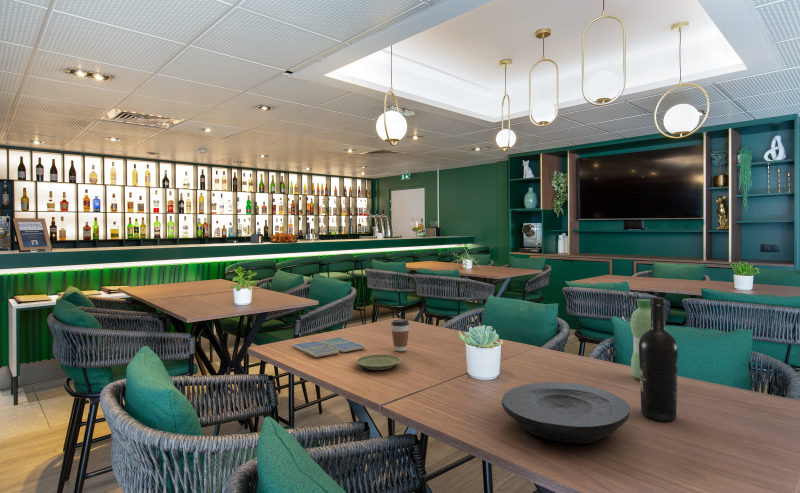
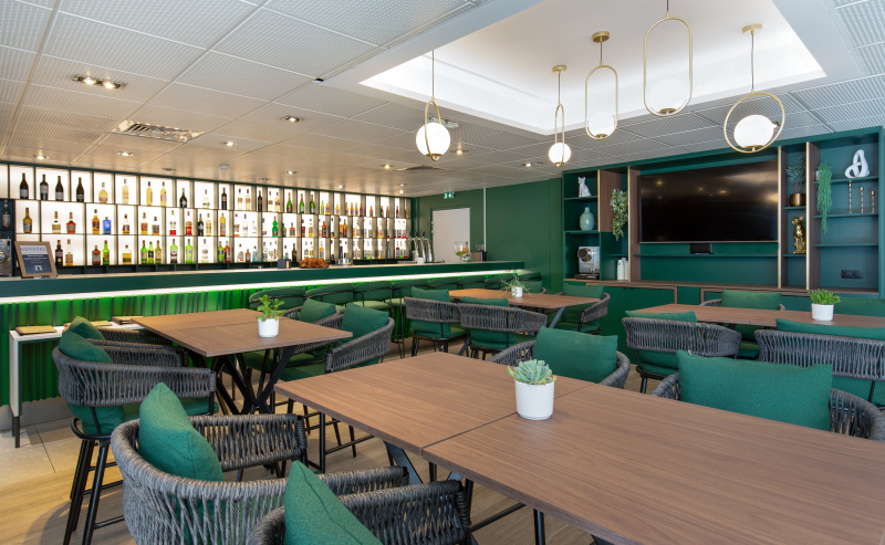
- drink coaster [292,336,366,358]
- coffee cup [390,318,410,352]
- wine bottle [639,296,679,422]
- plate [501,381,631,444]
- water bottle [630,298,651,380]
- plate [355,353,402,371]
